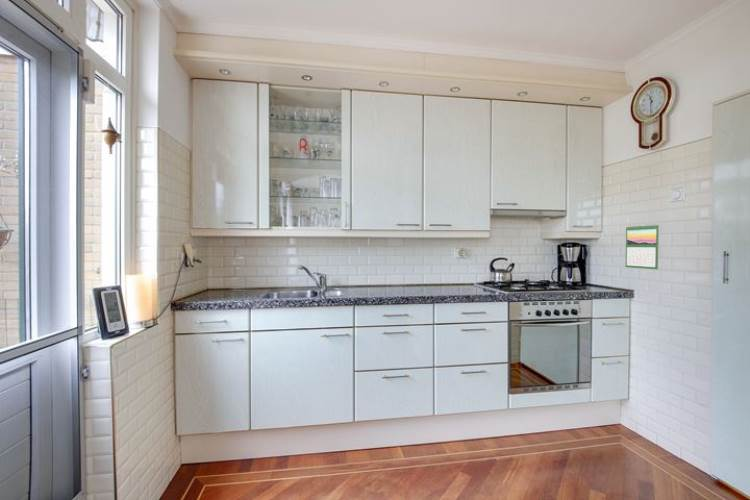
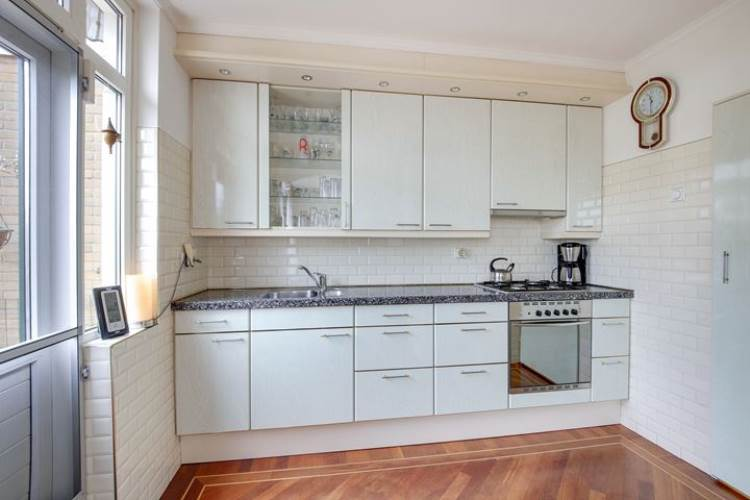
- calendar [625,223,660,270]
